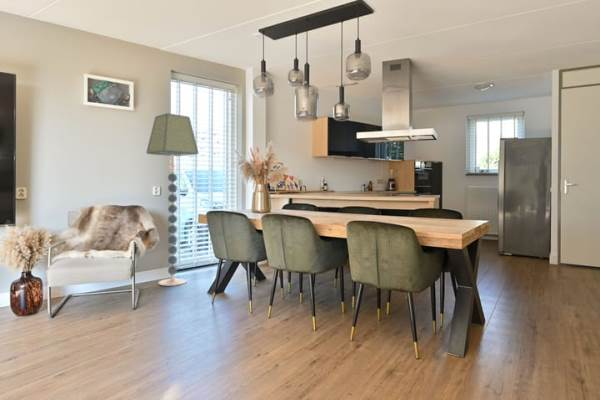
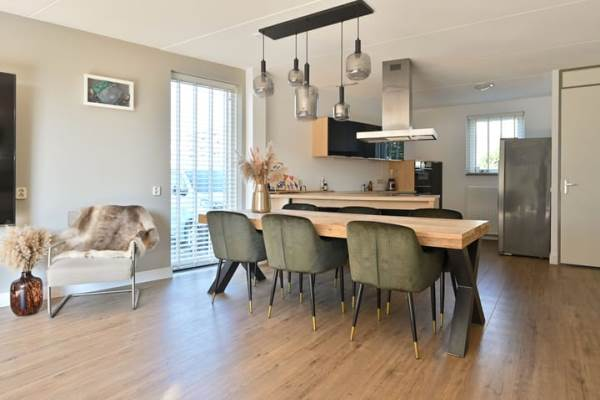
- floor lamp [145,112,199,287]
